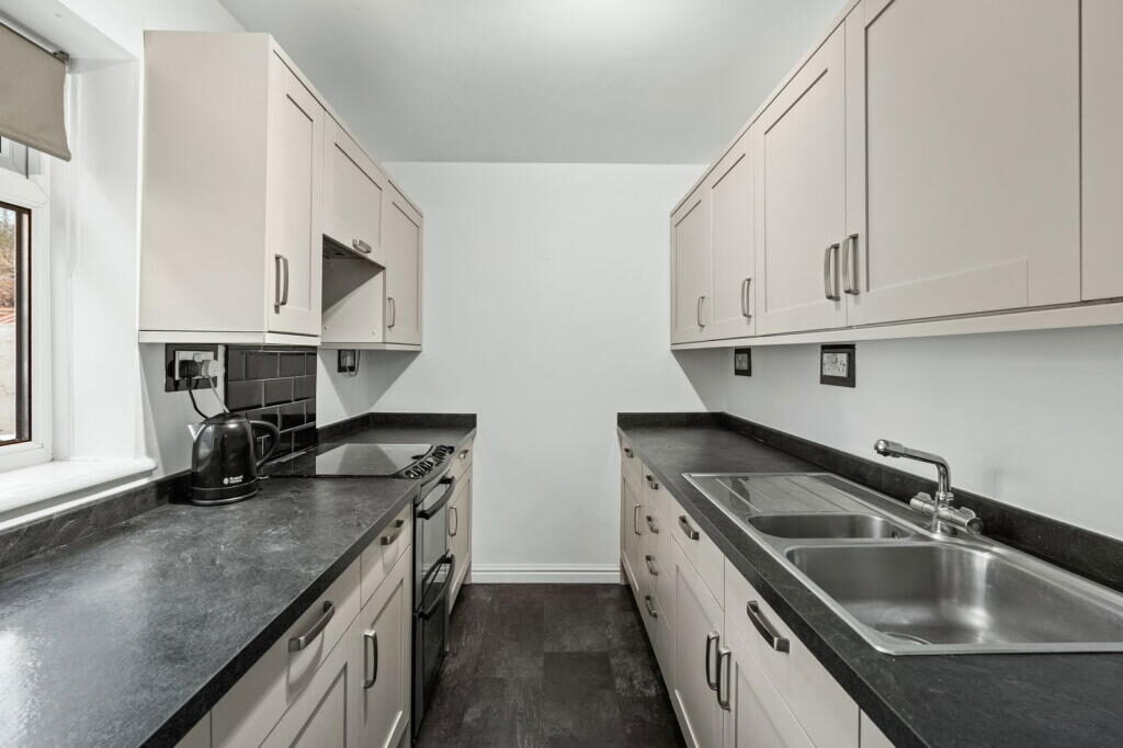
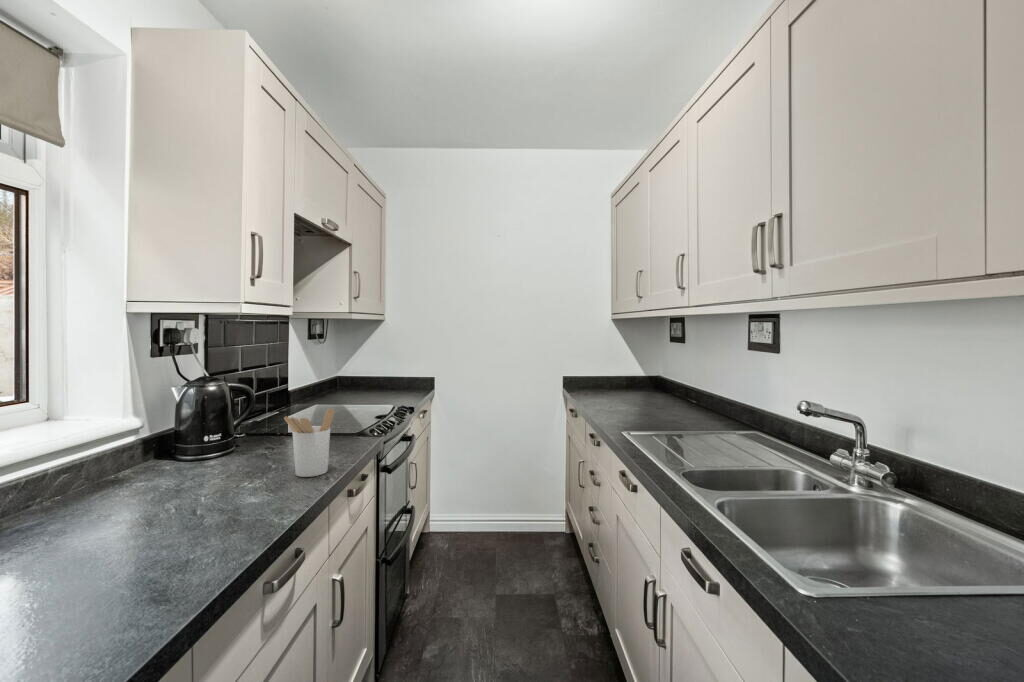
+ utensil holder [283,408,336,478]
